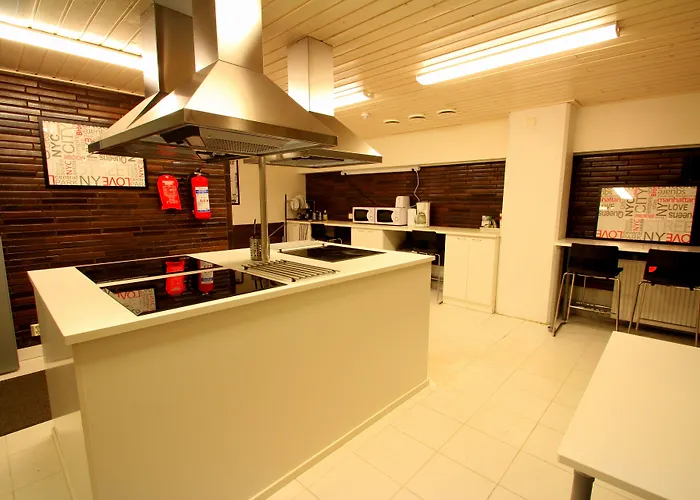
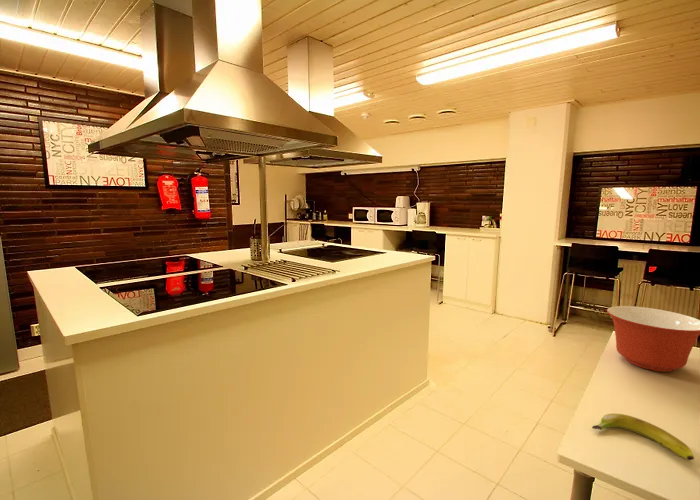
+ banana [591,413,695,461]
+ mixing bowl [606,305,700,373]
